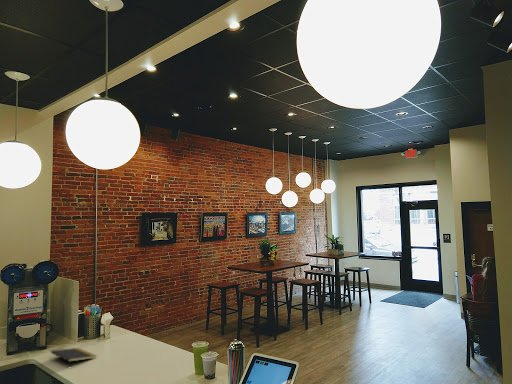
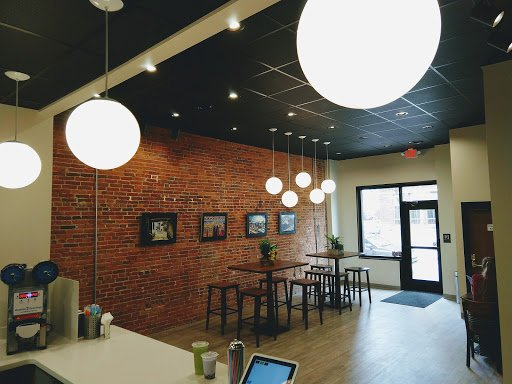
- notepad [50,347,97,366]
